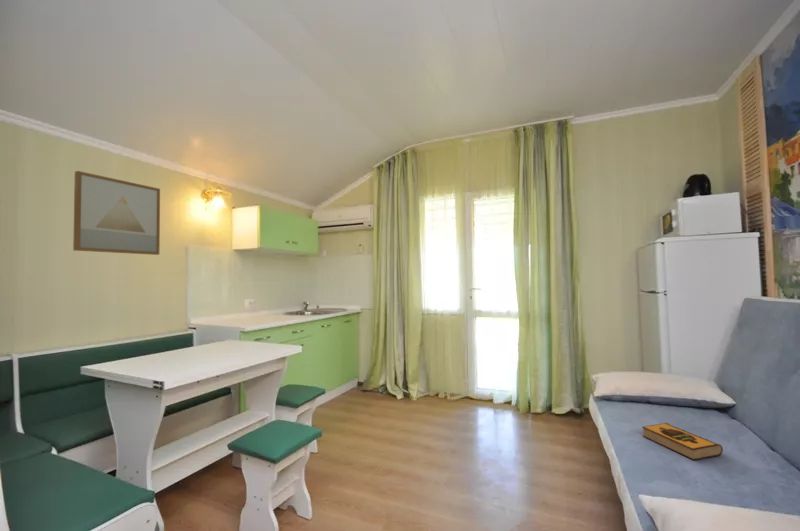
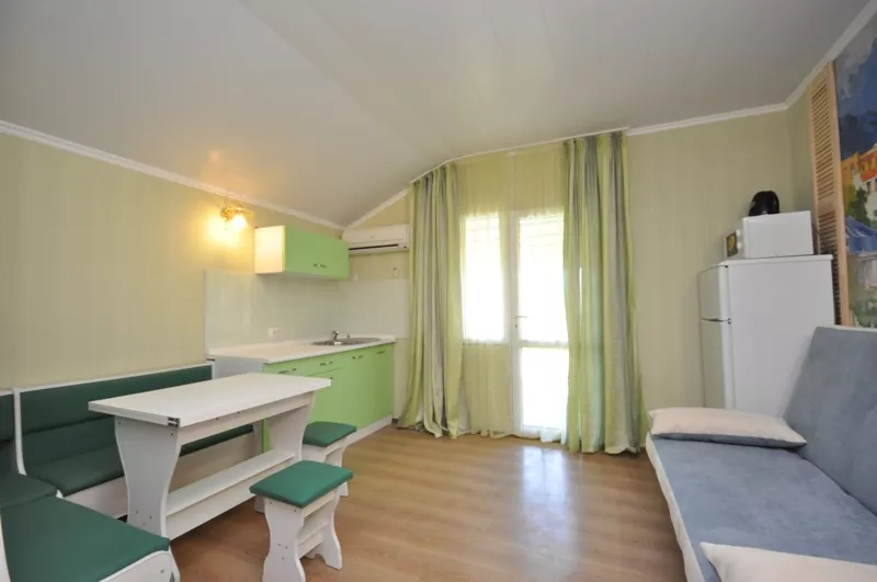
- hardback book [641,422,724,461]
- wall art [72,170,161,256]
